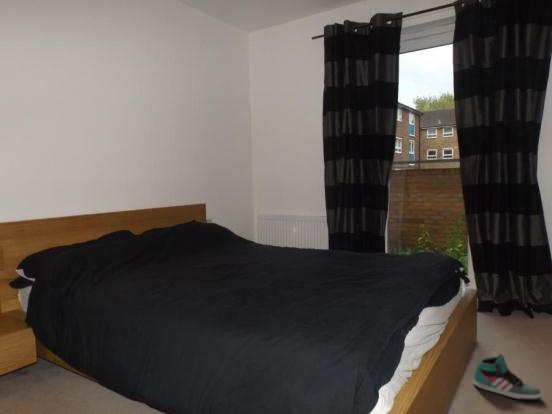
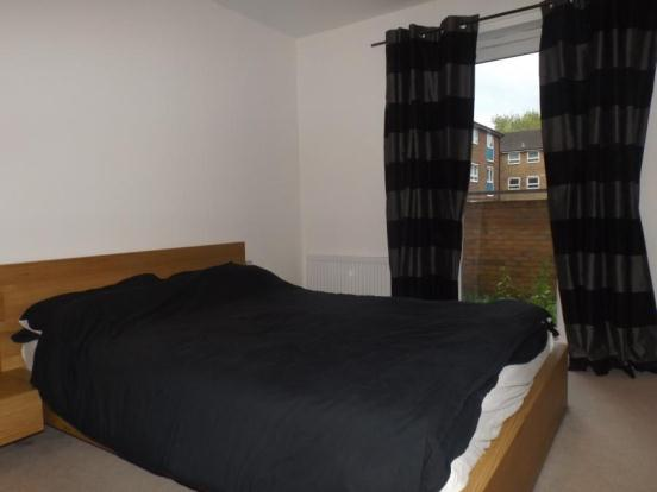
- sneaker [473,353,543,401]
